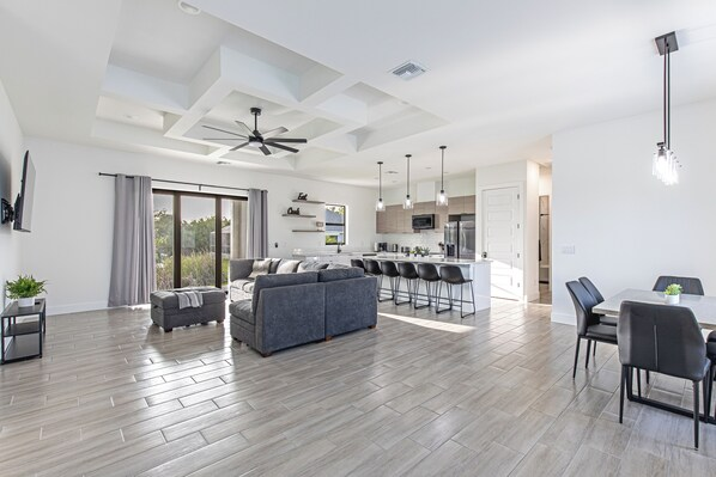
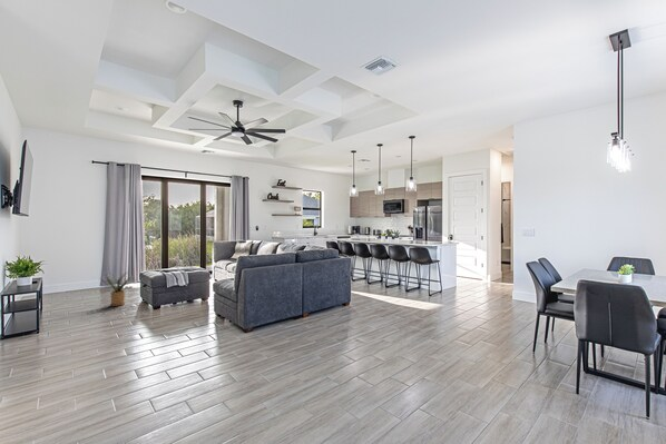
+ house plant [101,270,135,307]
